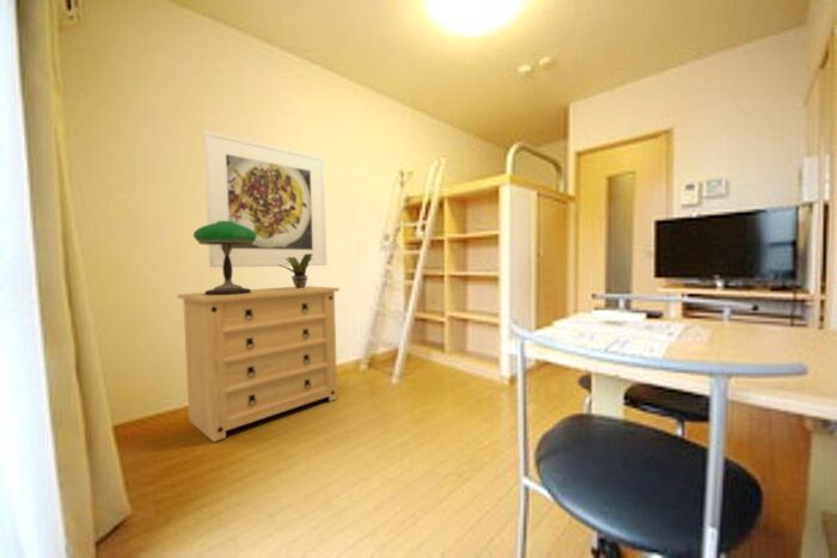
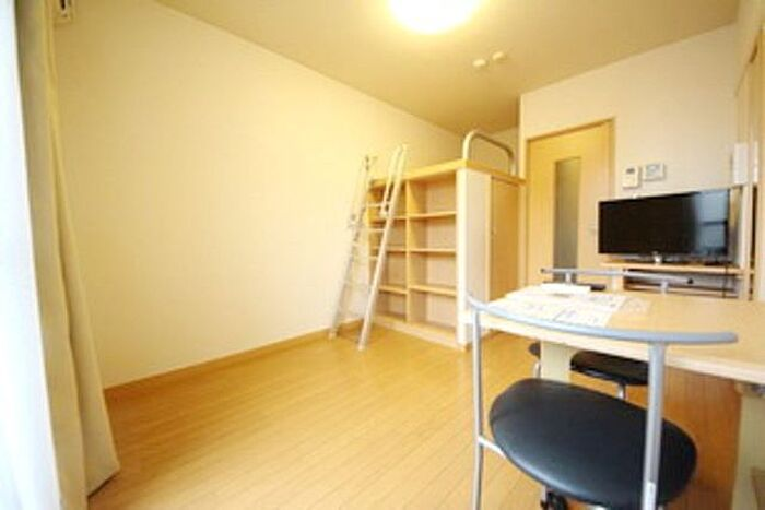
- potted plant [279,253,313,289]
- table lamp [193,221,257,295]
- dresser [176,284,341,443]
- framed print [202,129,328,269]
